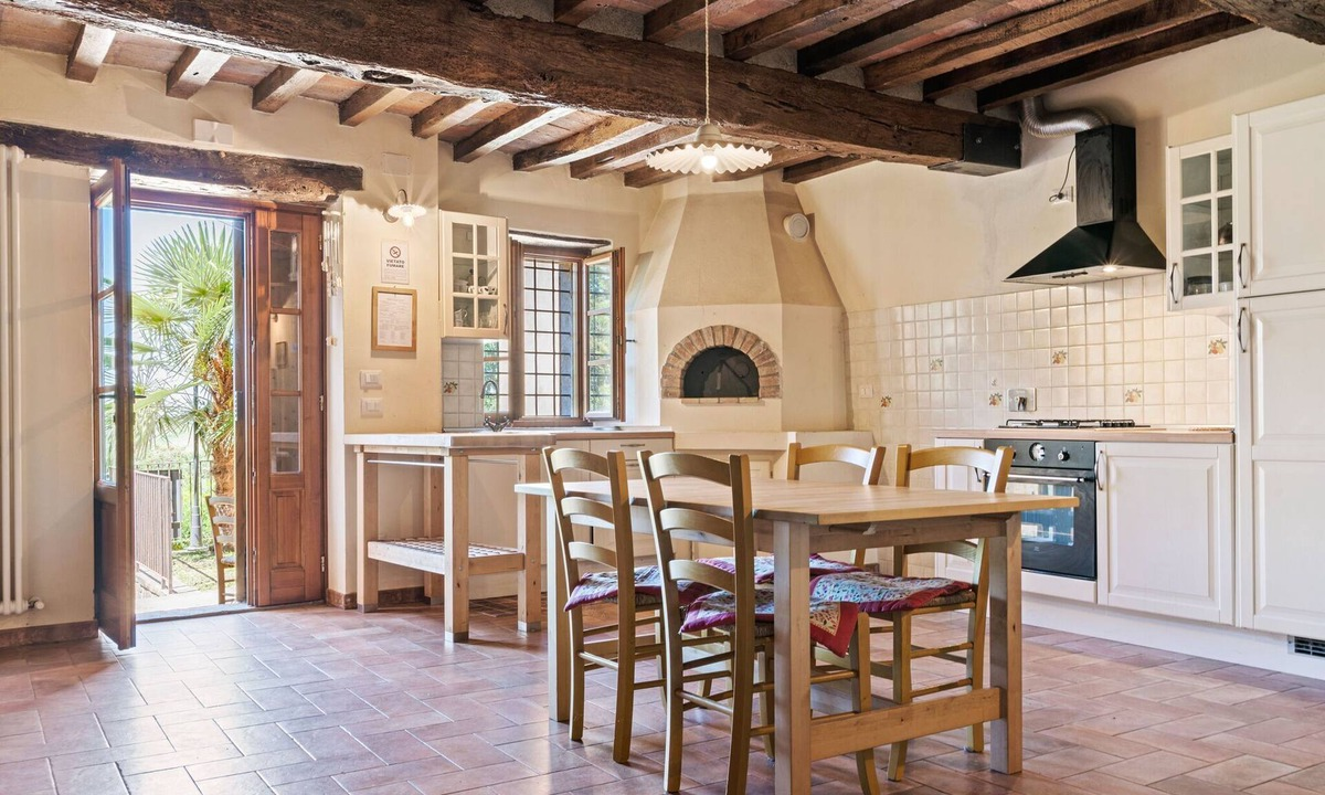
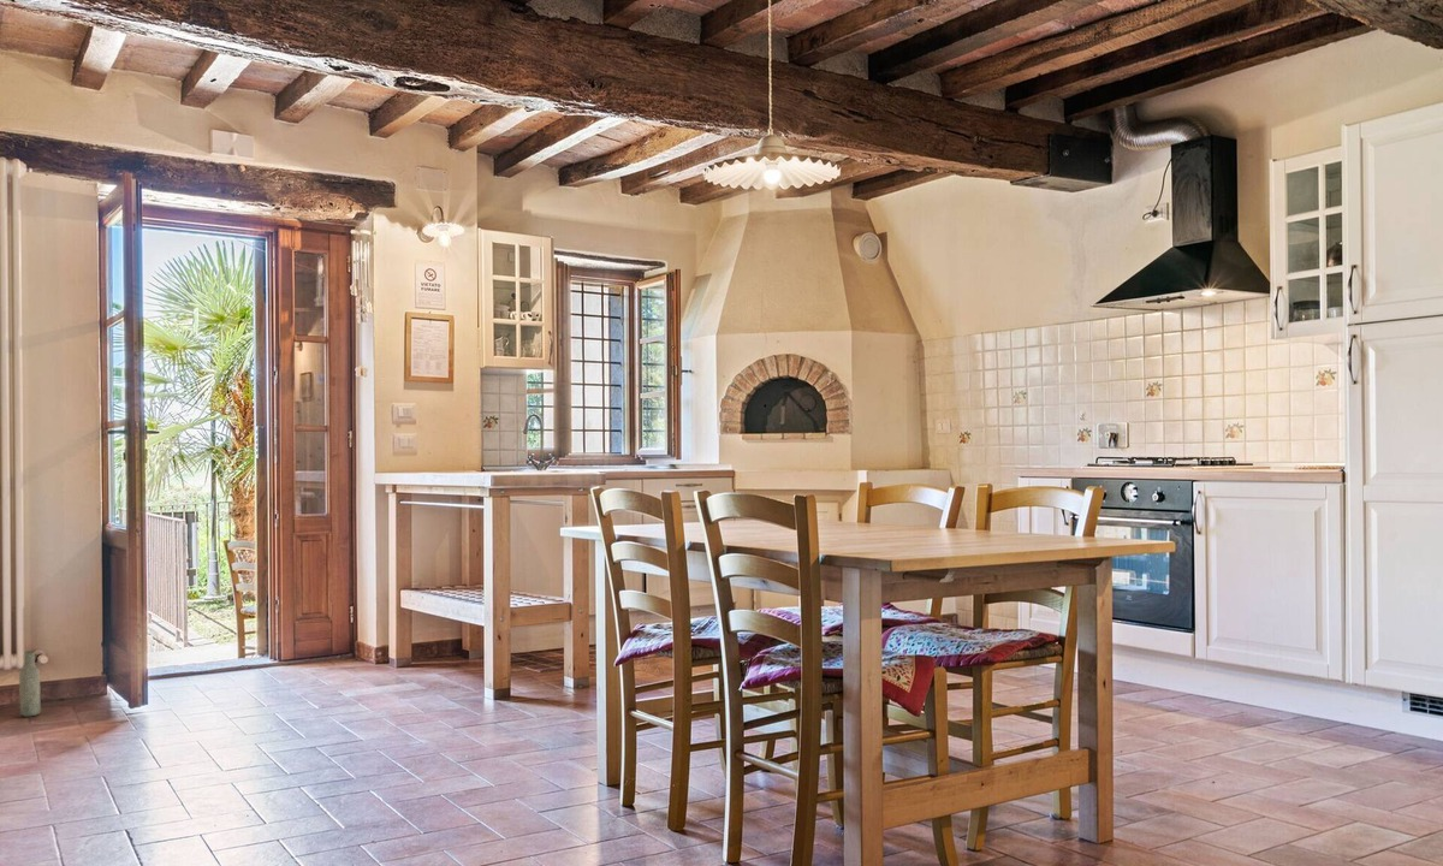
+ bottle [18,650,42,718]
